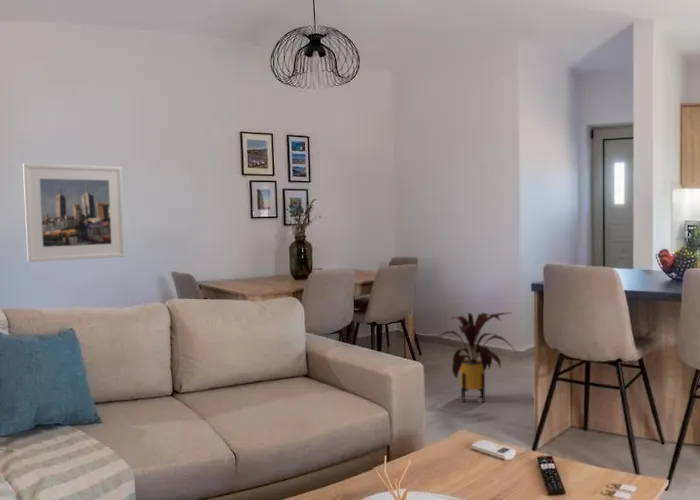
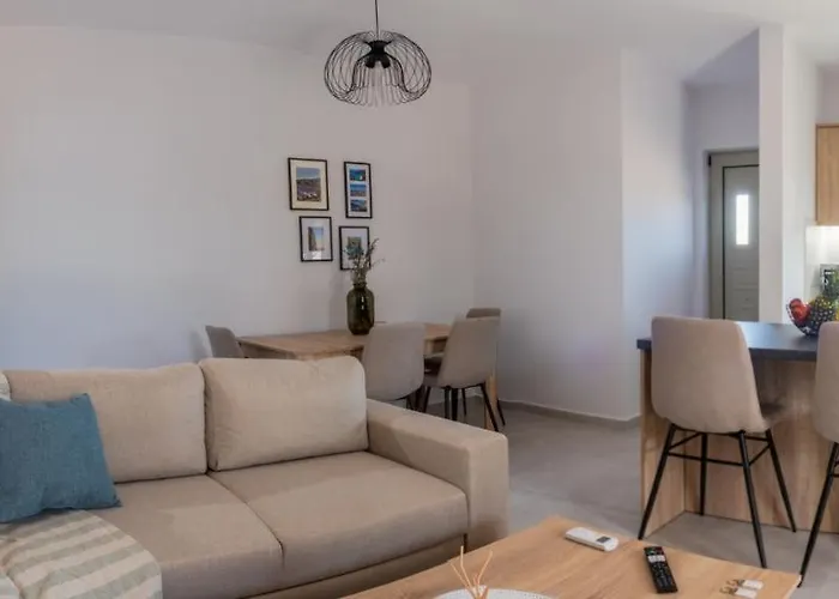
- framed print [22,163,126,263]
- house plant [430,312,518,403]
